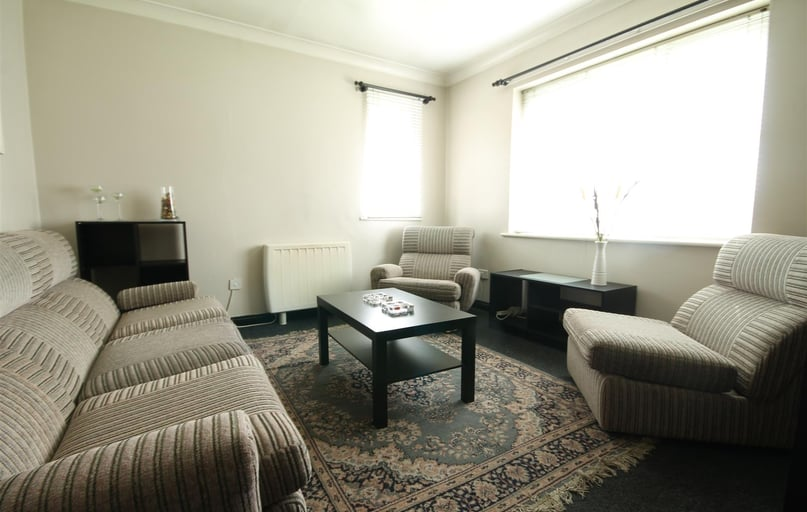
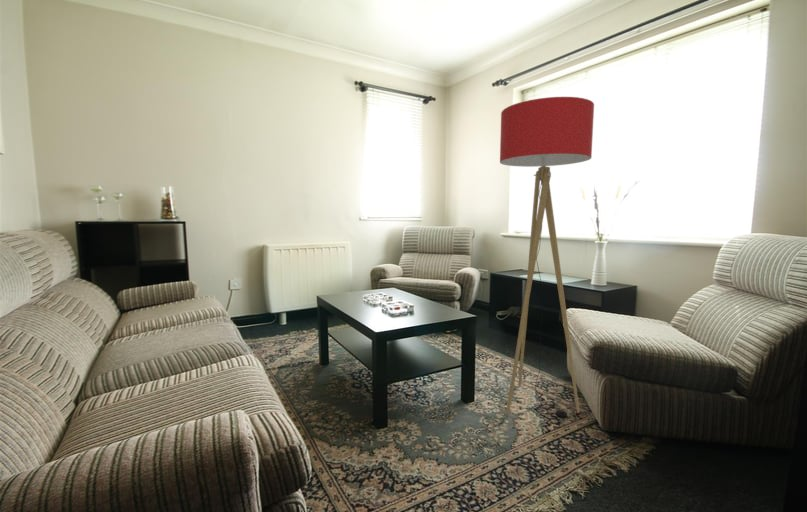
+ floor lamp [499,96,595,418]
